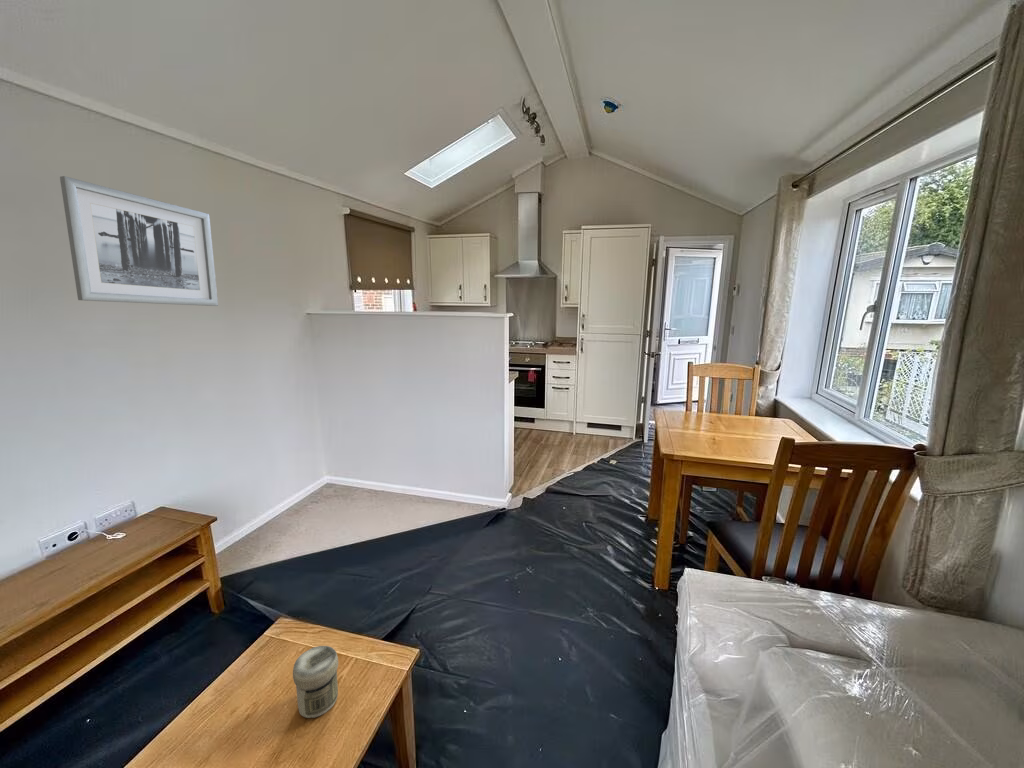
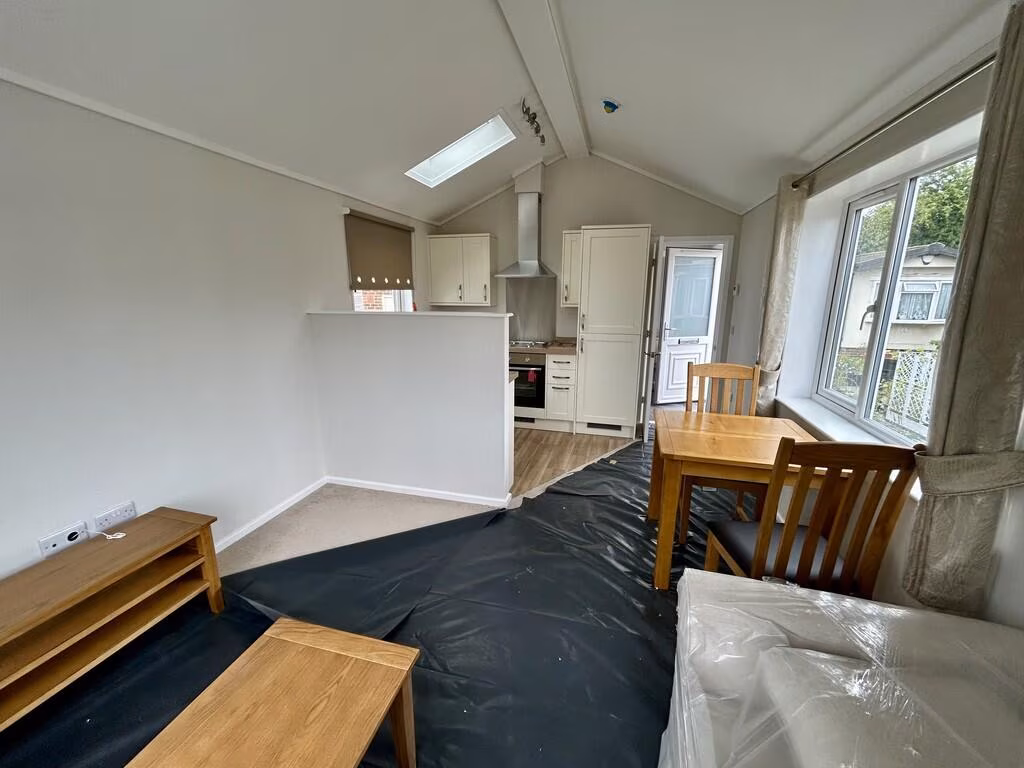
- wall art [59,175,219,307]
- jar [292,645,339,719]
